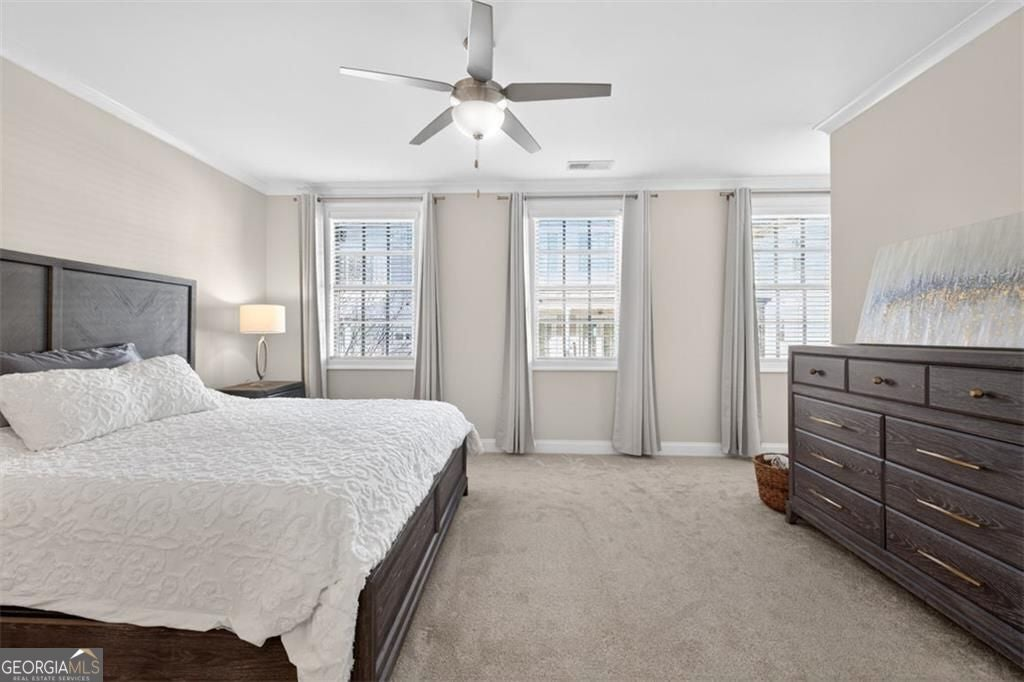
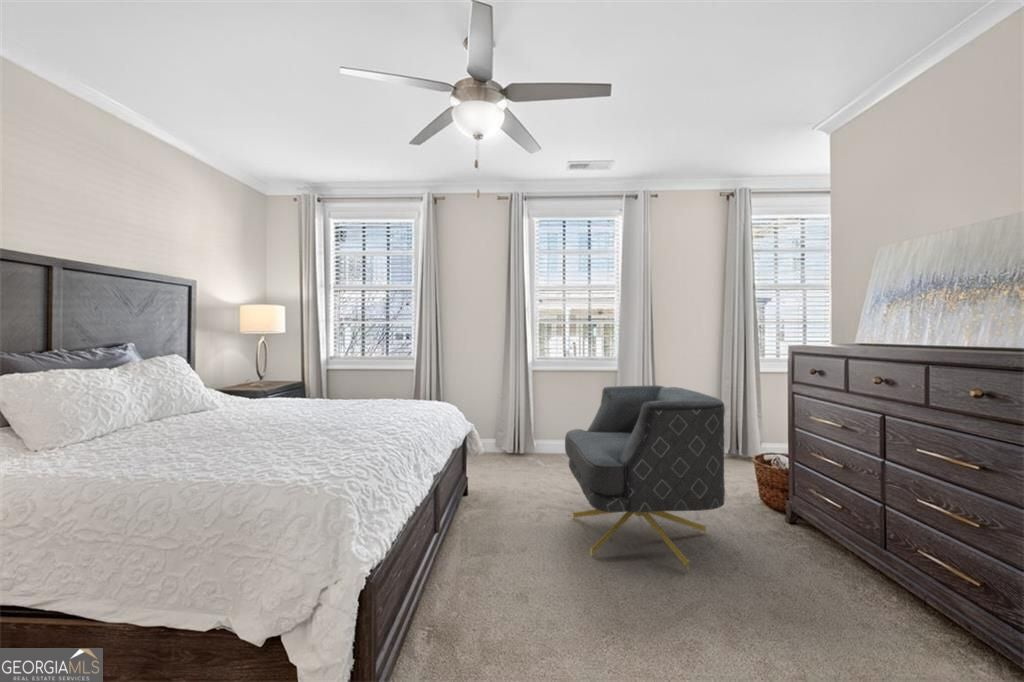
+ armchair [564,384,726,570]
